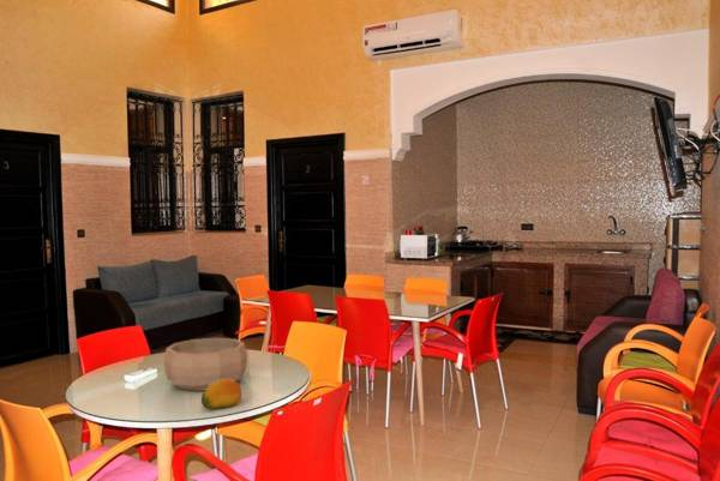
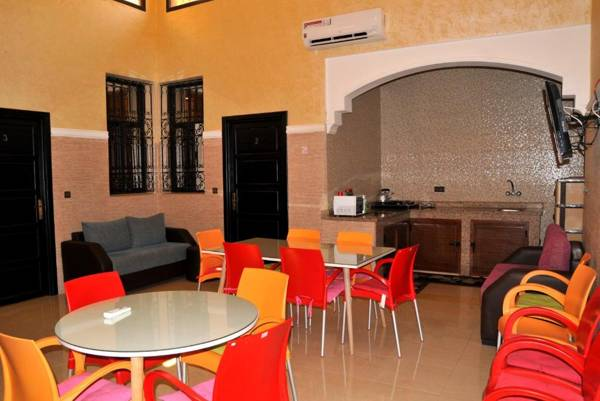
- decorative bowl [162,337,248,392]
- fruit [200,379,242,410]
